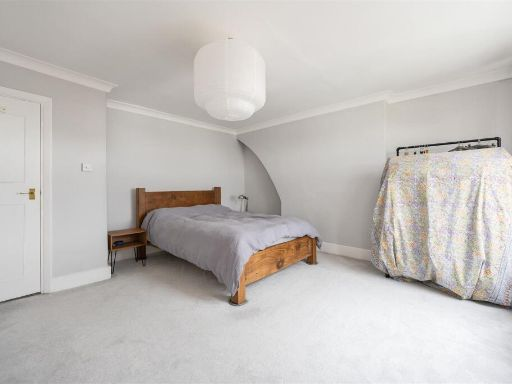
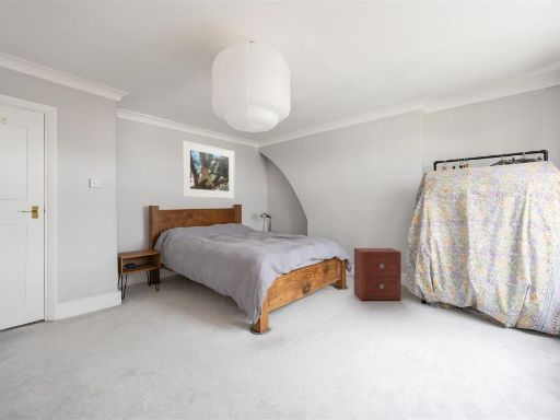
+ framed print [182,139,235,199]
+ nightstand [353,247,402,302]
